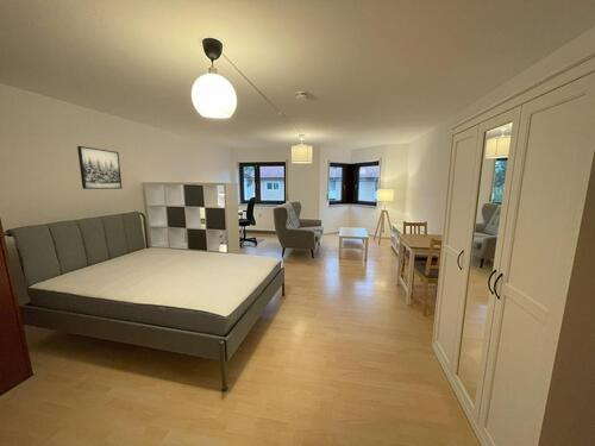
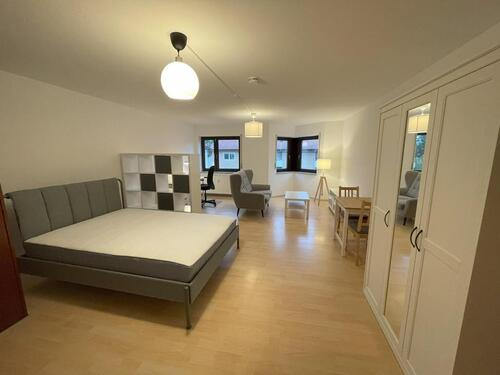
- wall art [76,145,124,190]
